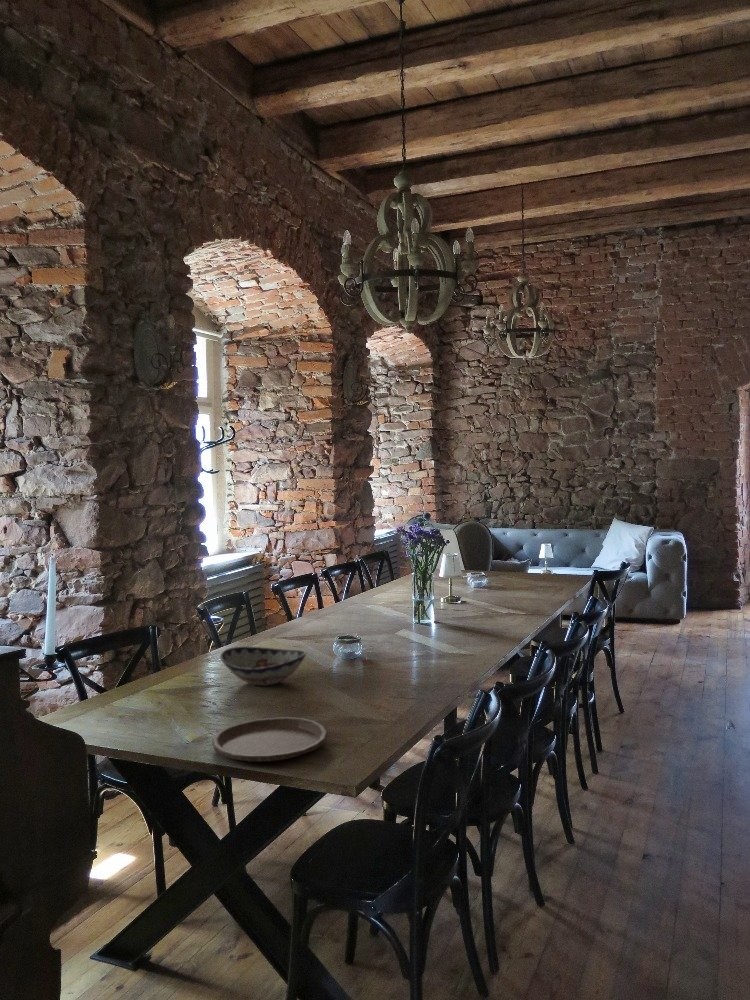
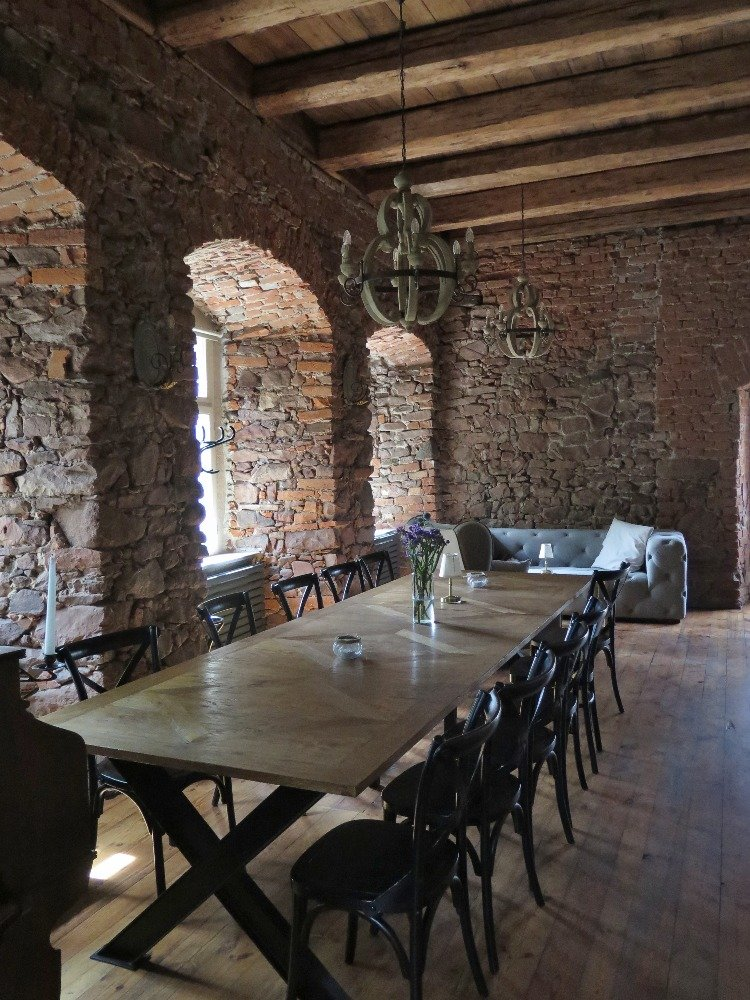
- decorative bowl [219,646,308,686]
- plate [211,716,328,762]
